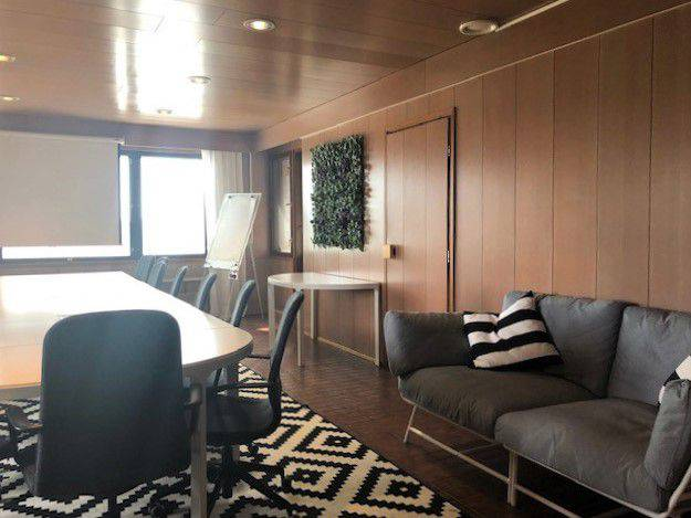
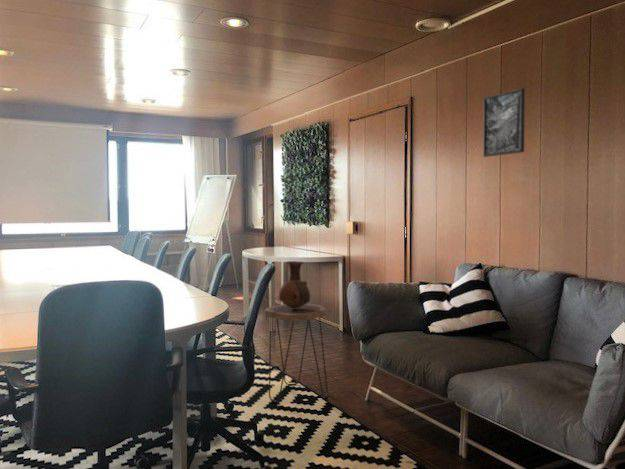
+ vase [278,260,311,309]
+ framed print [482,87,526,158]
+ side table [264,303,329,403]
